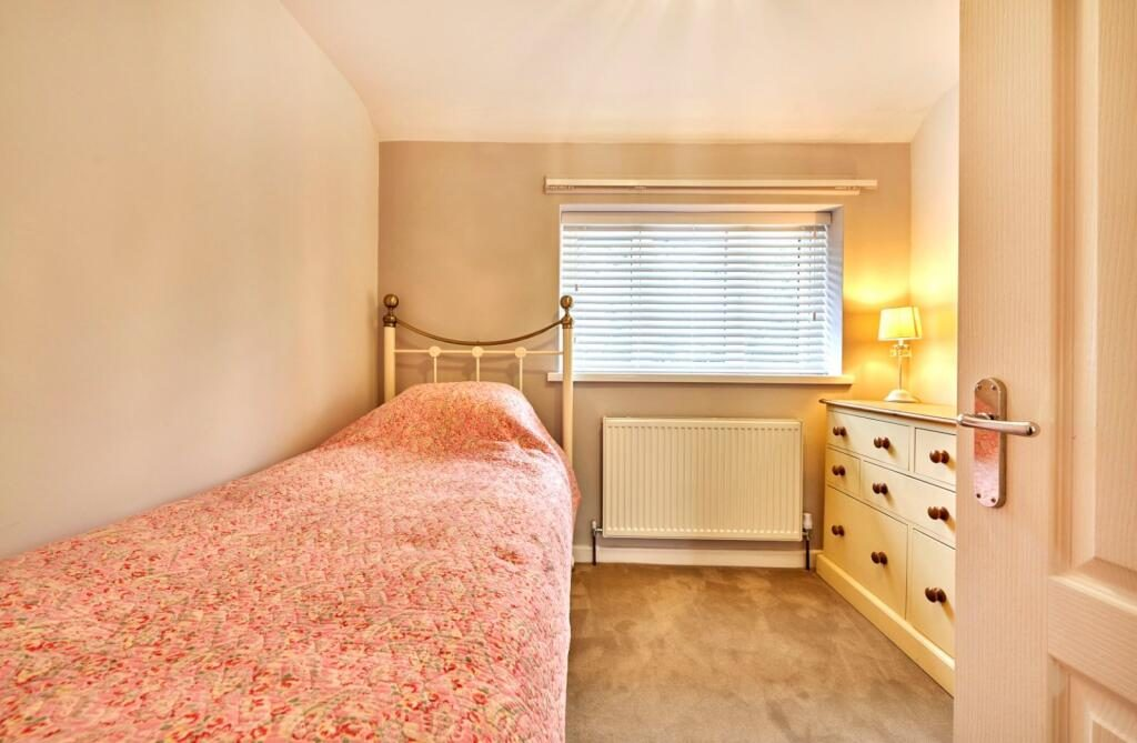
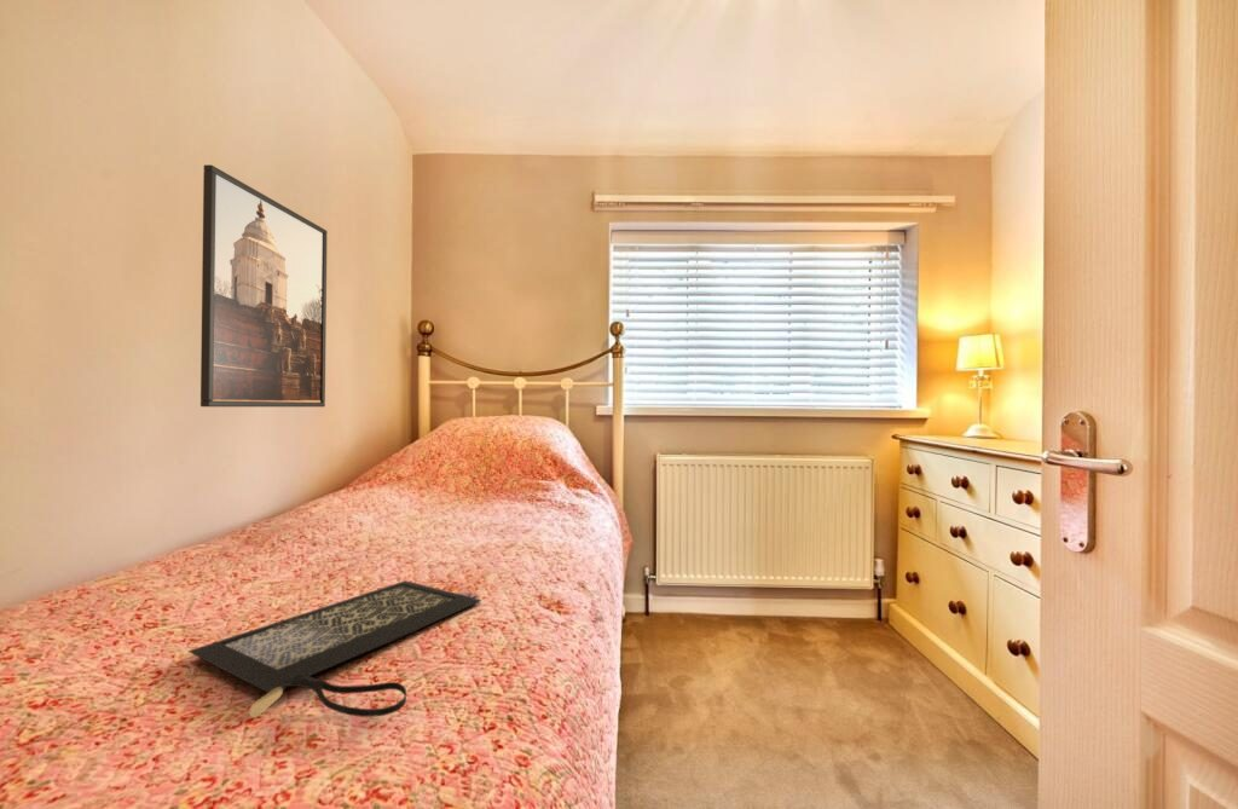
+ clutch bag [187,579,482,718]
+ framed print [199,163,329,408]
